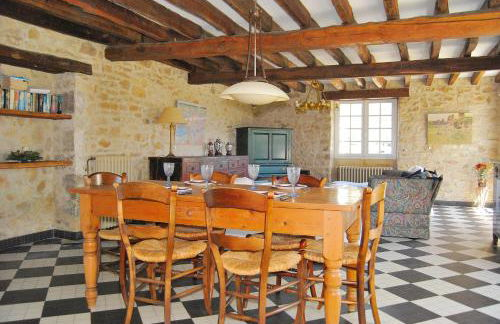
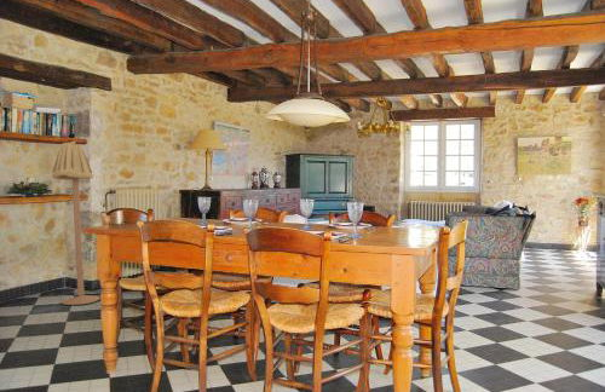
+ floor lamp [51,140,102,306]
